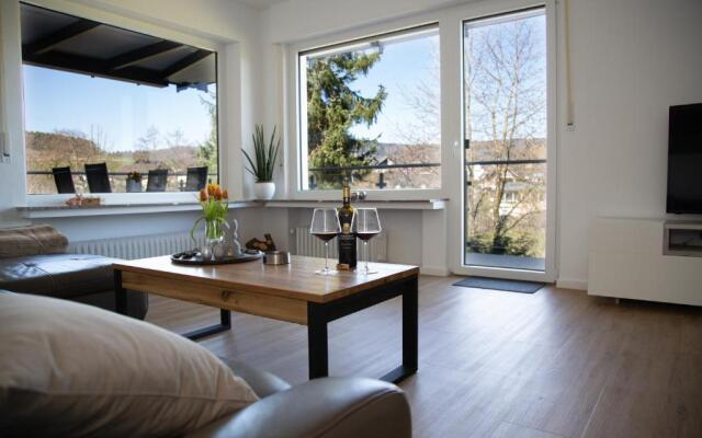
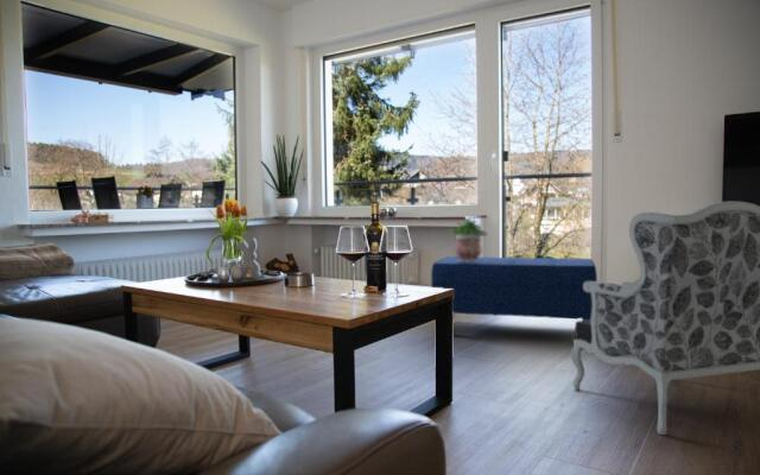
+ armchair [570,201,760,436]
+ bench [430,255,598,321]
+ potted plant [449,215,489,261]
